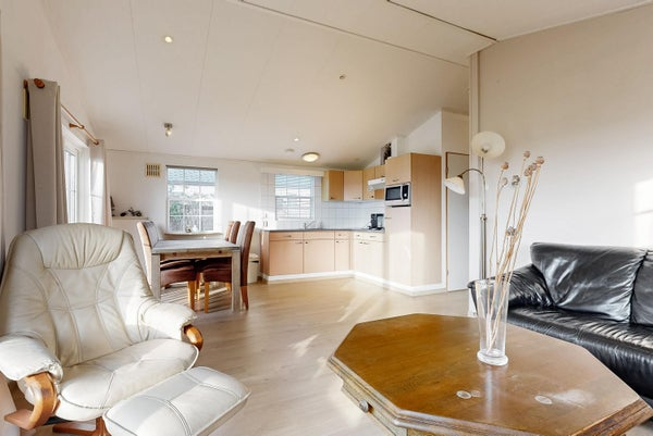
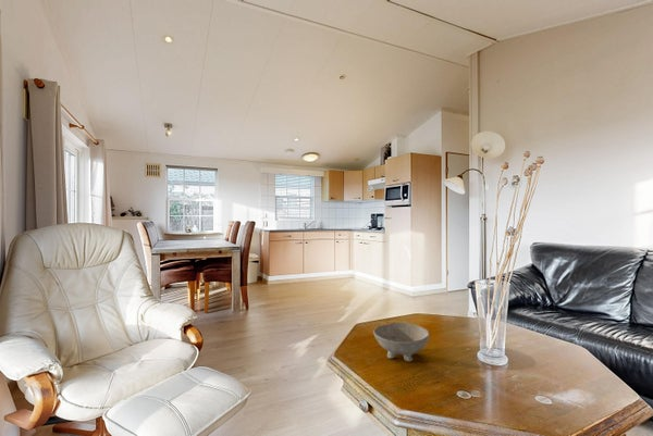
+ bowl [372,322,431,363]
